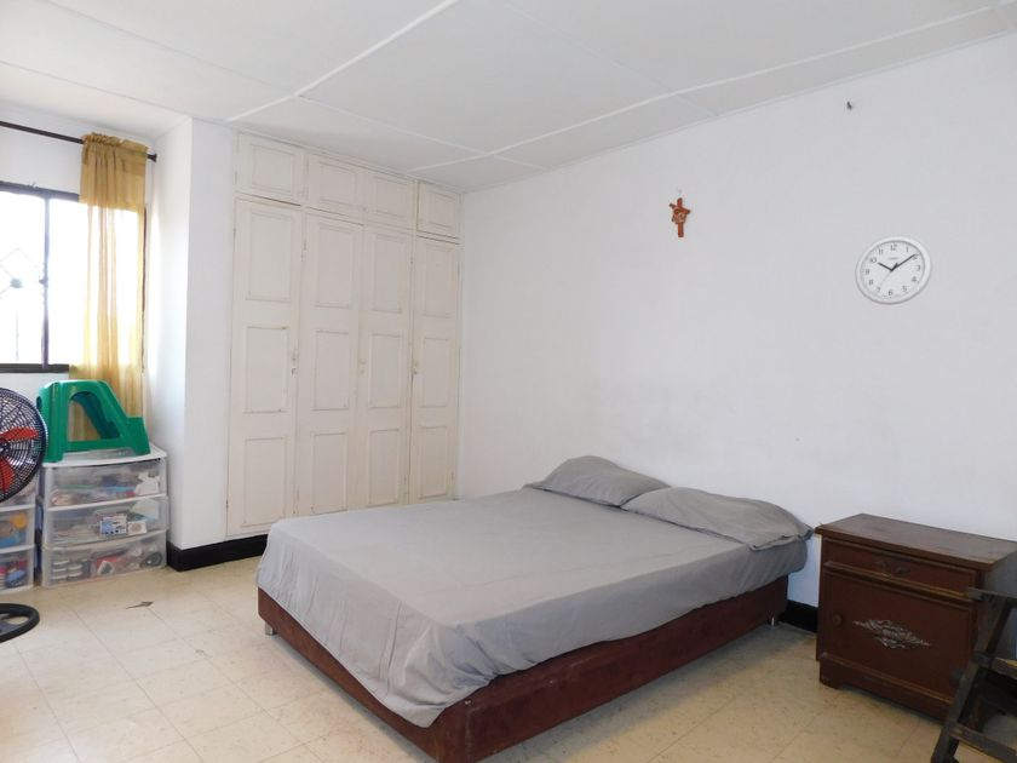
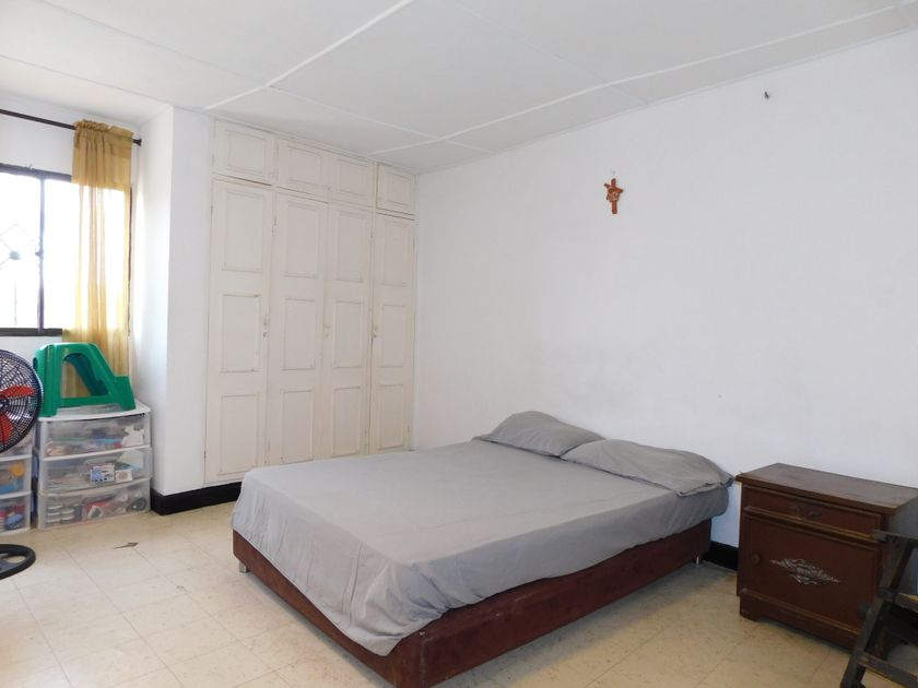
- wall clock [854,234,935,306]
